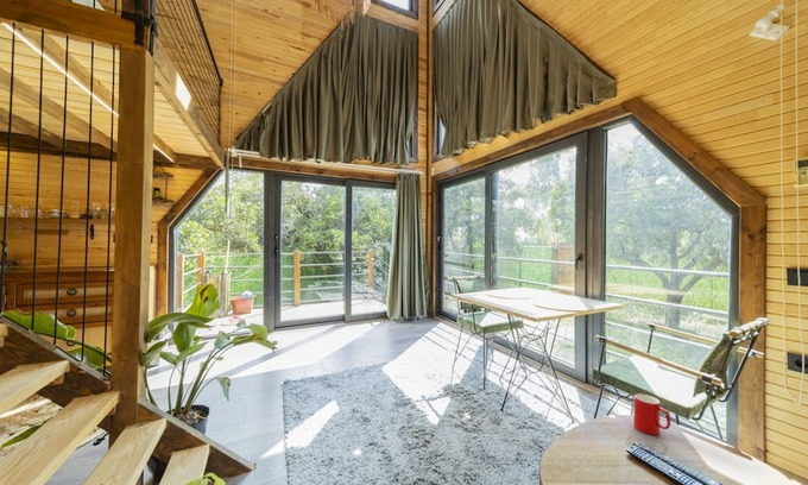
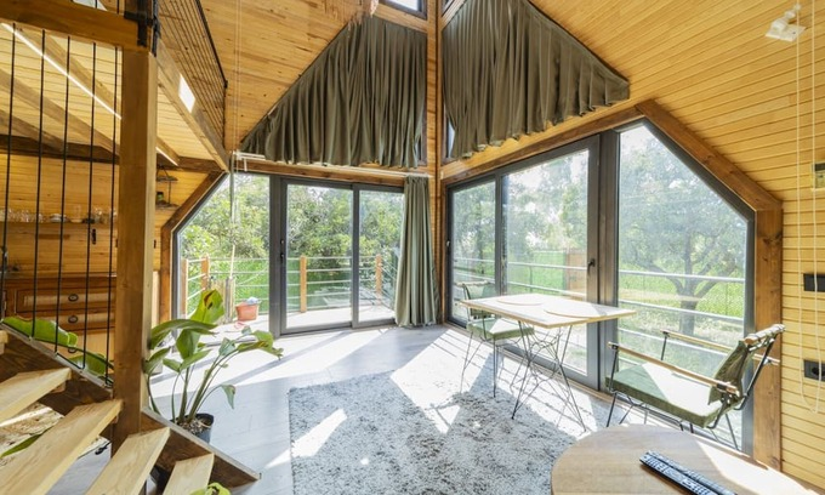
- cup [632,393,671,436]
